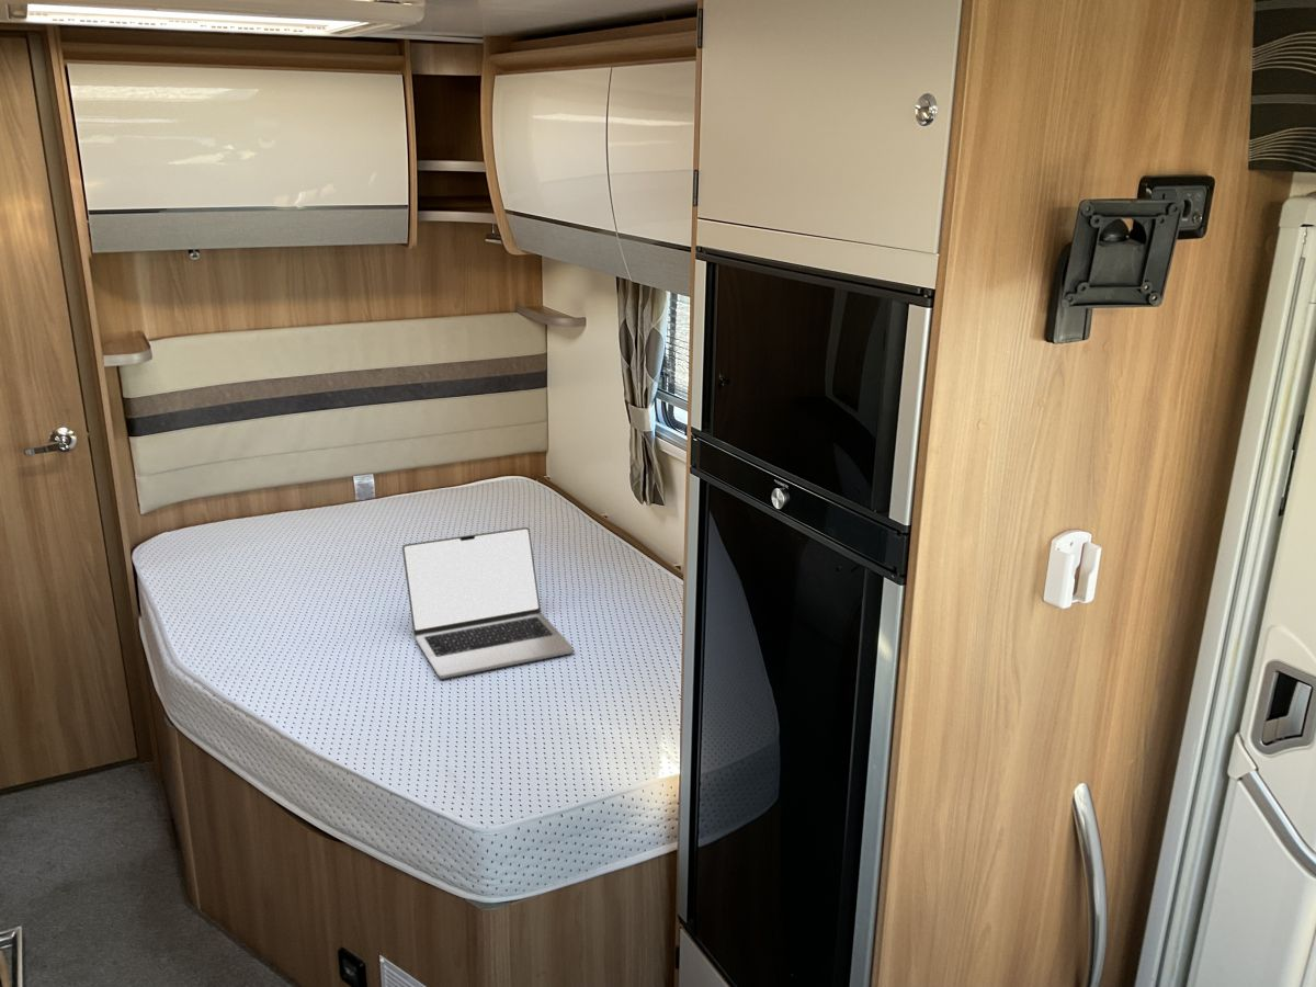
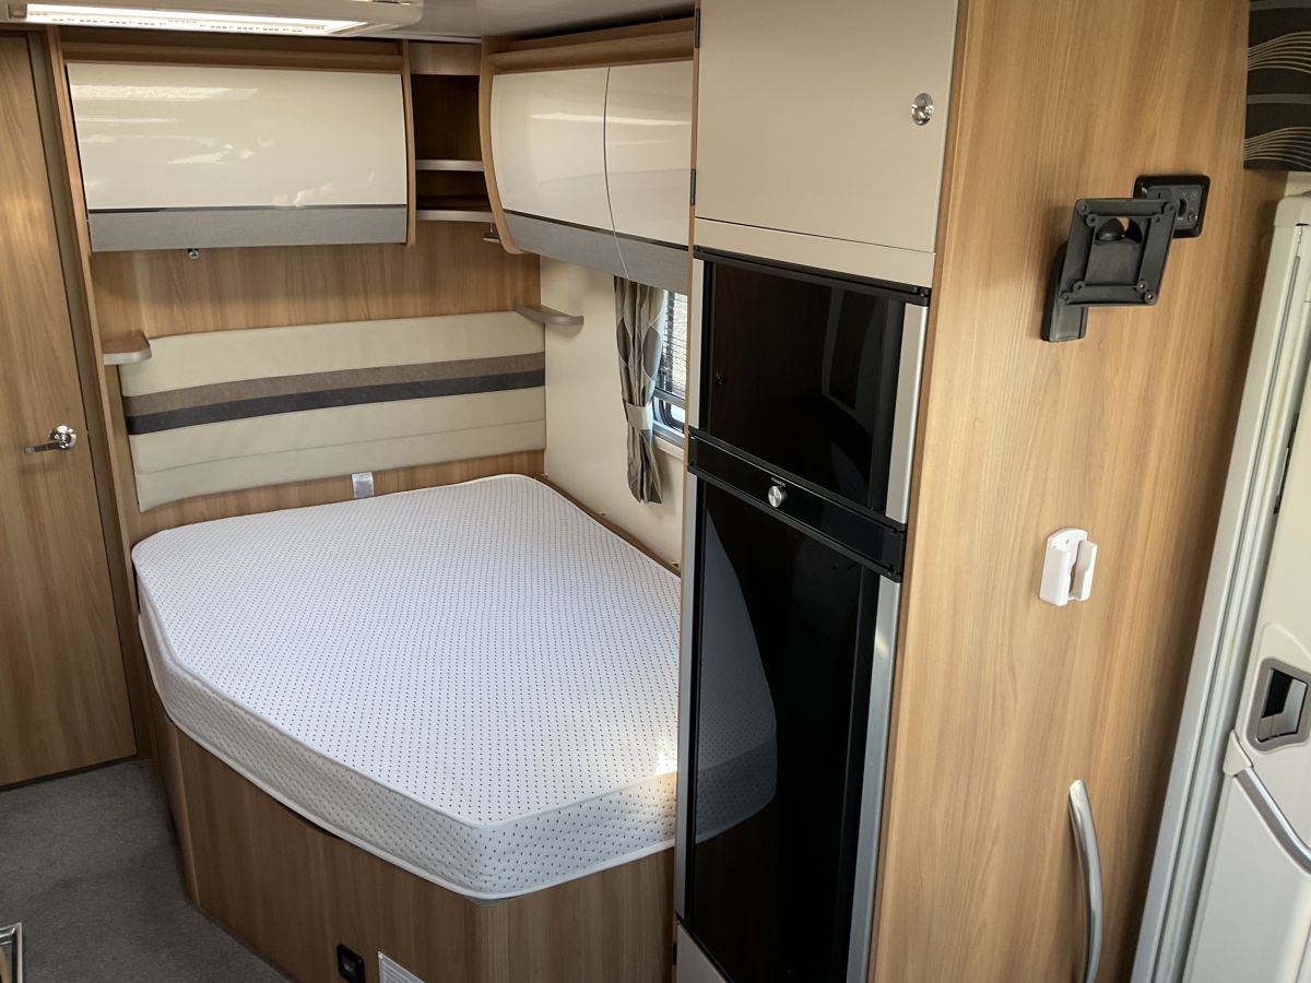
- laptop [401,526,575,680]
